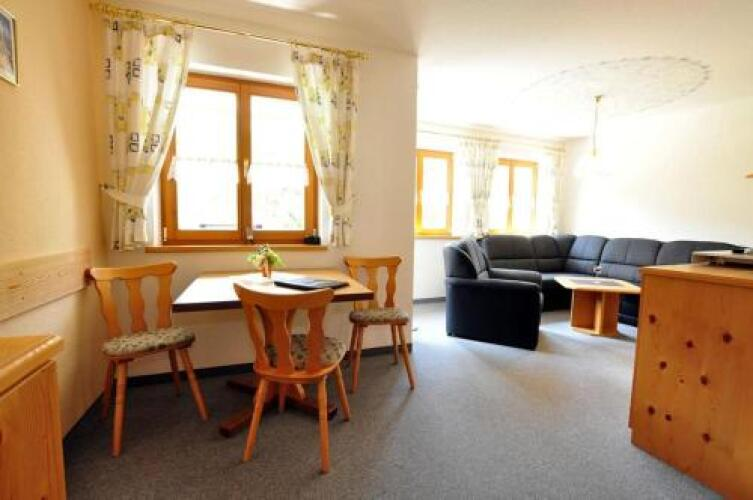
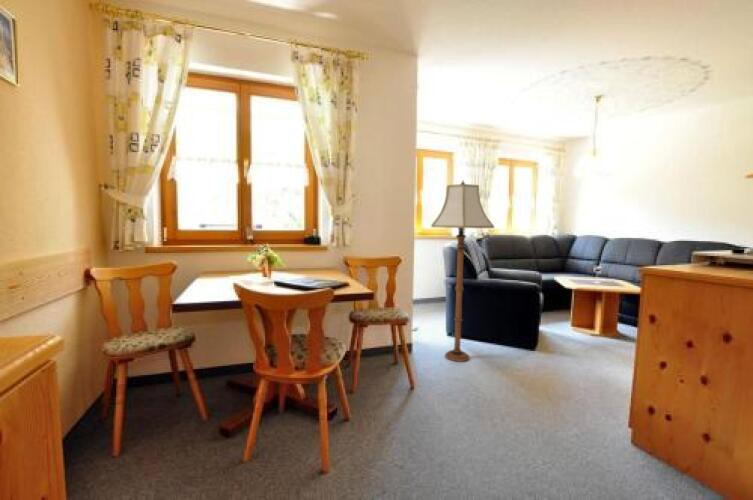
+ floor lamp [430,179,495,363]
